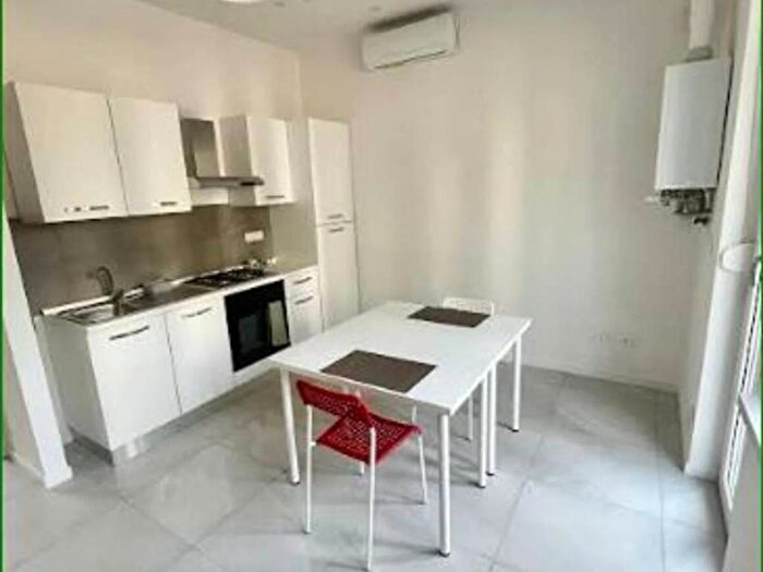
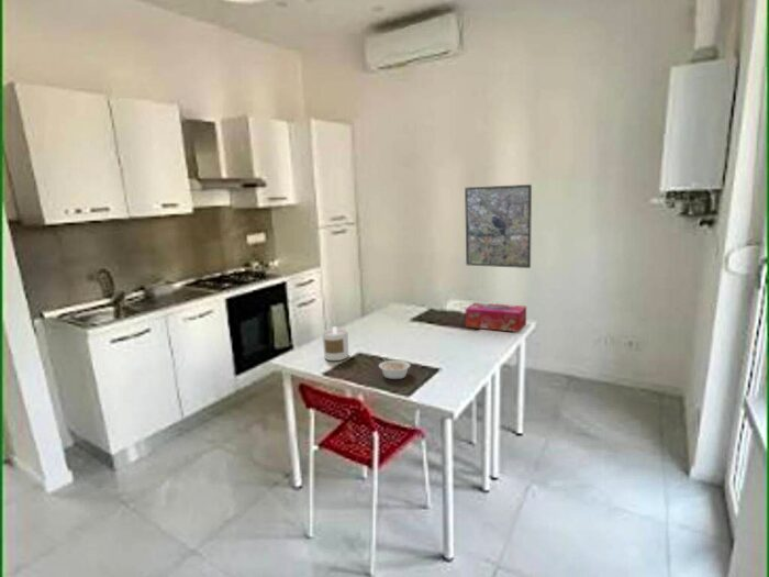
+ candle [321,325,349,362]
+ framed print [464,184,533,269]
+ legume [378,356,411,380]
+ tissue box [465,301,527,333]
